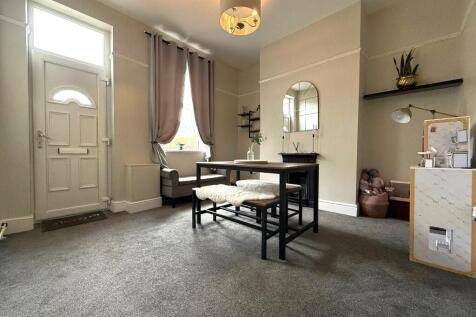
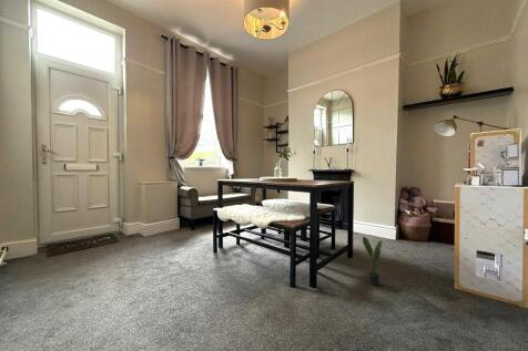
+ potted plant [356,235,388,287]
